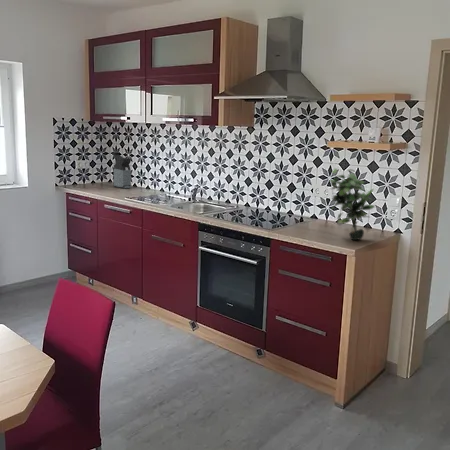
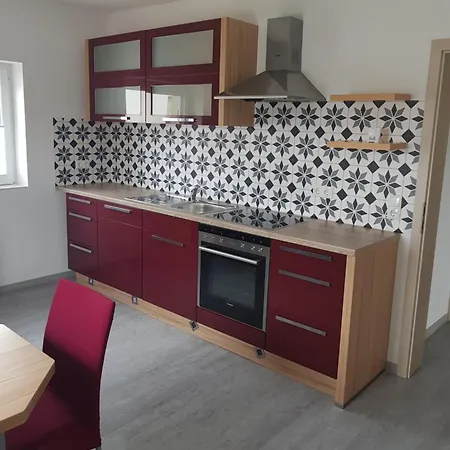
- coffee maker [111,151,132,189]
- potted plant [329,167,376,241]
